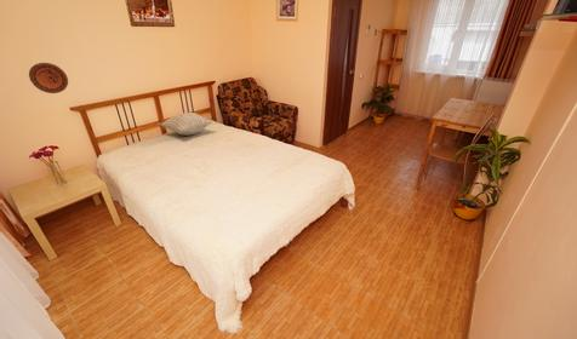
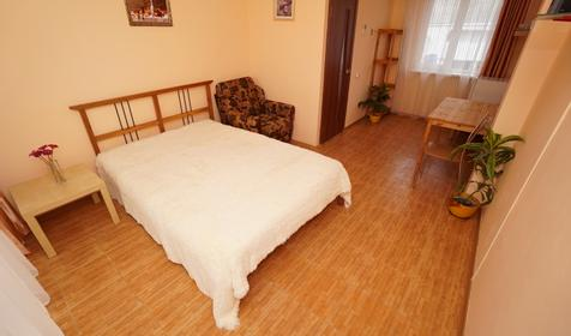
- decorative plate [28,62,69,94]
- pillow [159,111,213,137]
